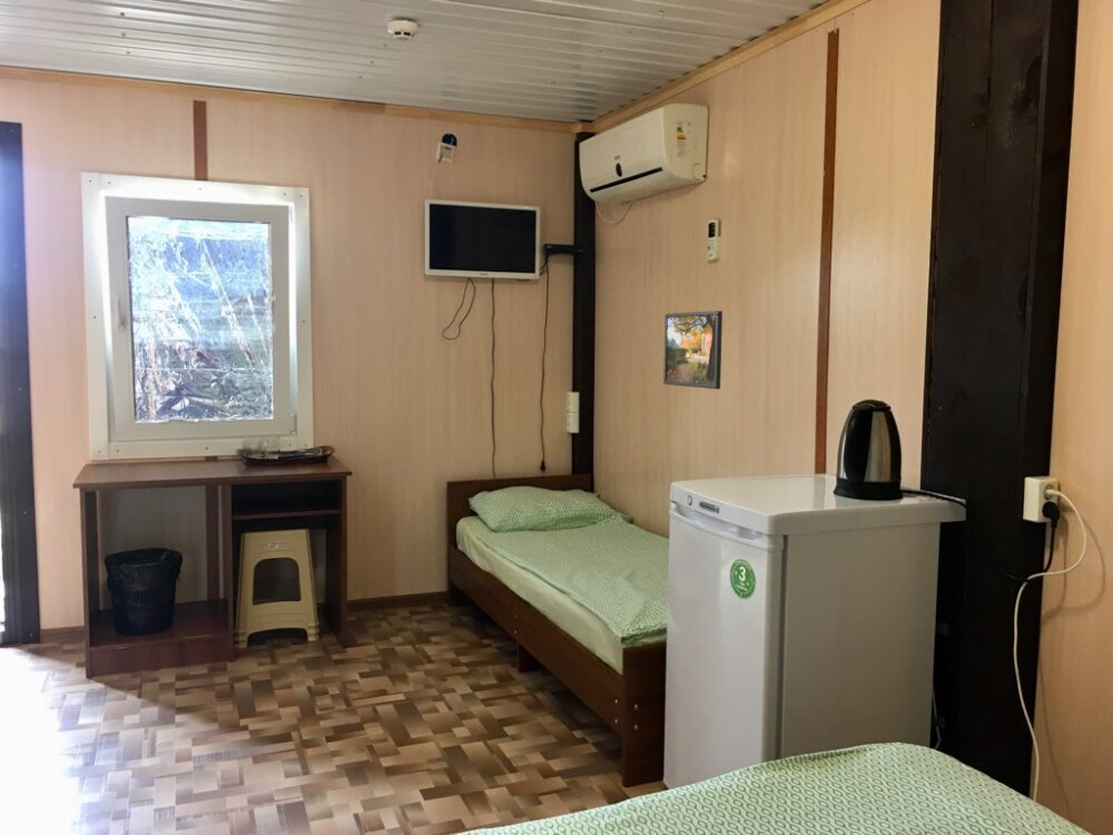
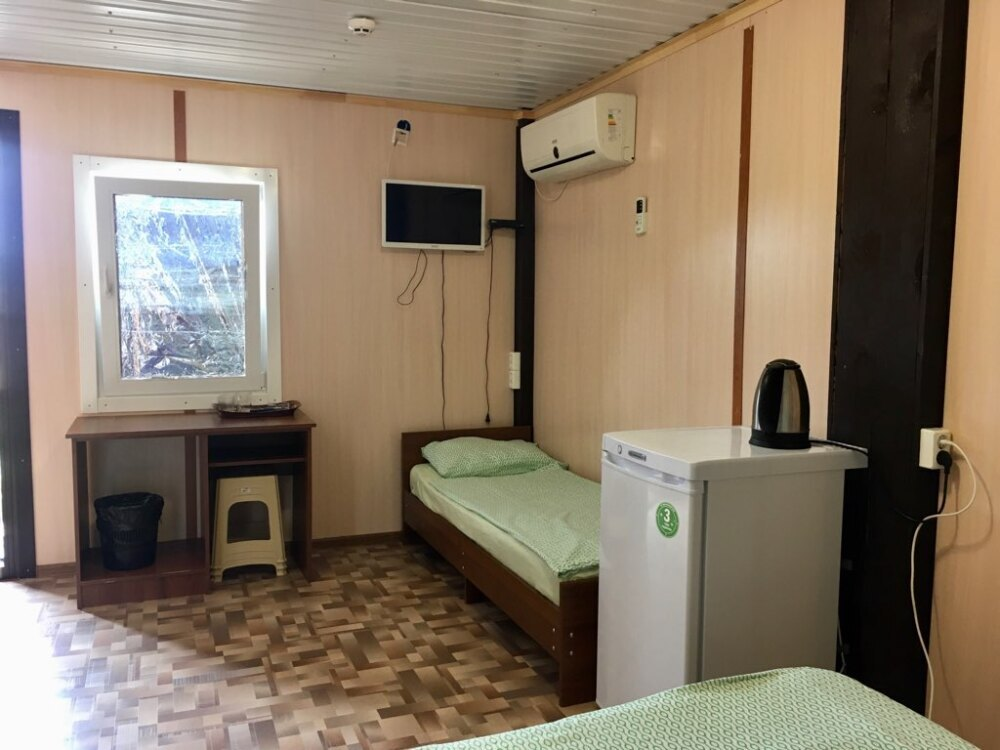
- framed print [662,310,723,391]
